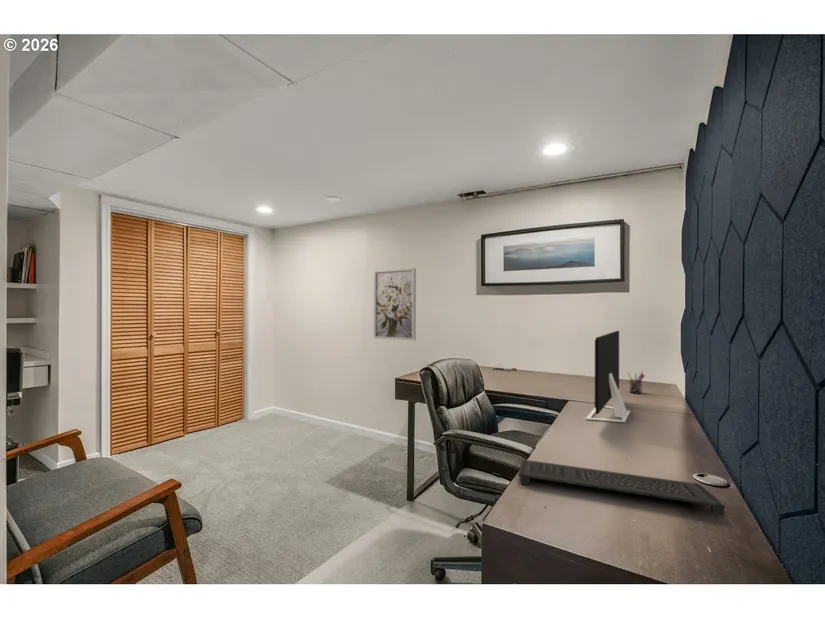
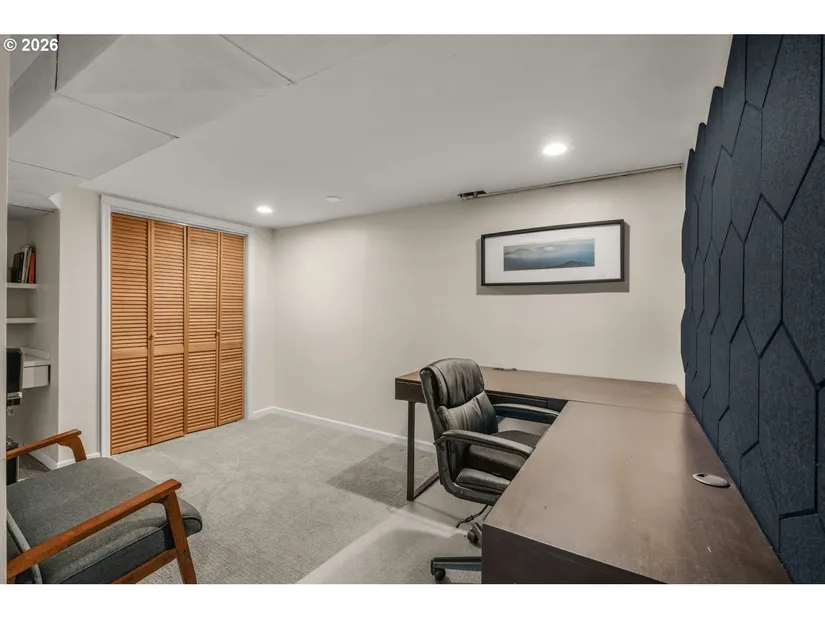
- wall art [373,267,417,341]
- pen holder [627,370,646,395]
- monitor [585,330,631,423]
- keyboard [517,459,726,517]
